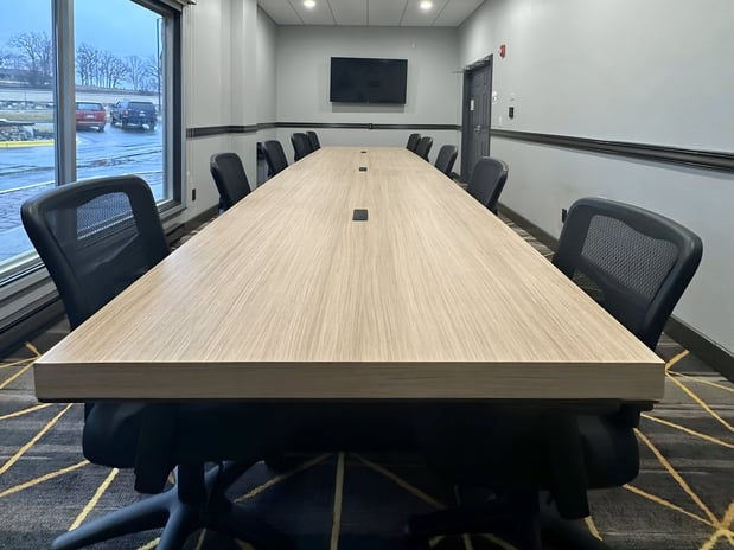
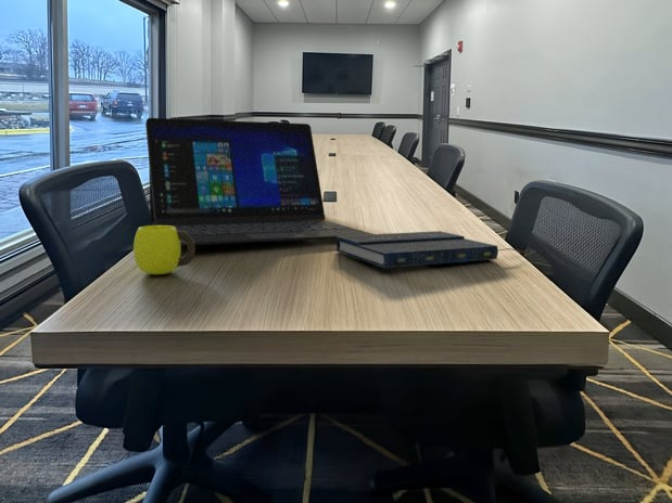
+ book [335,230,527,269]
+ cup [132,224,196,275]
+ laptop [144,117,373,246]
